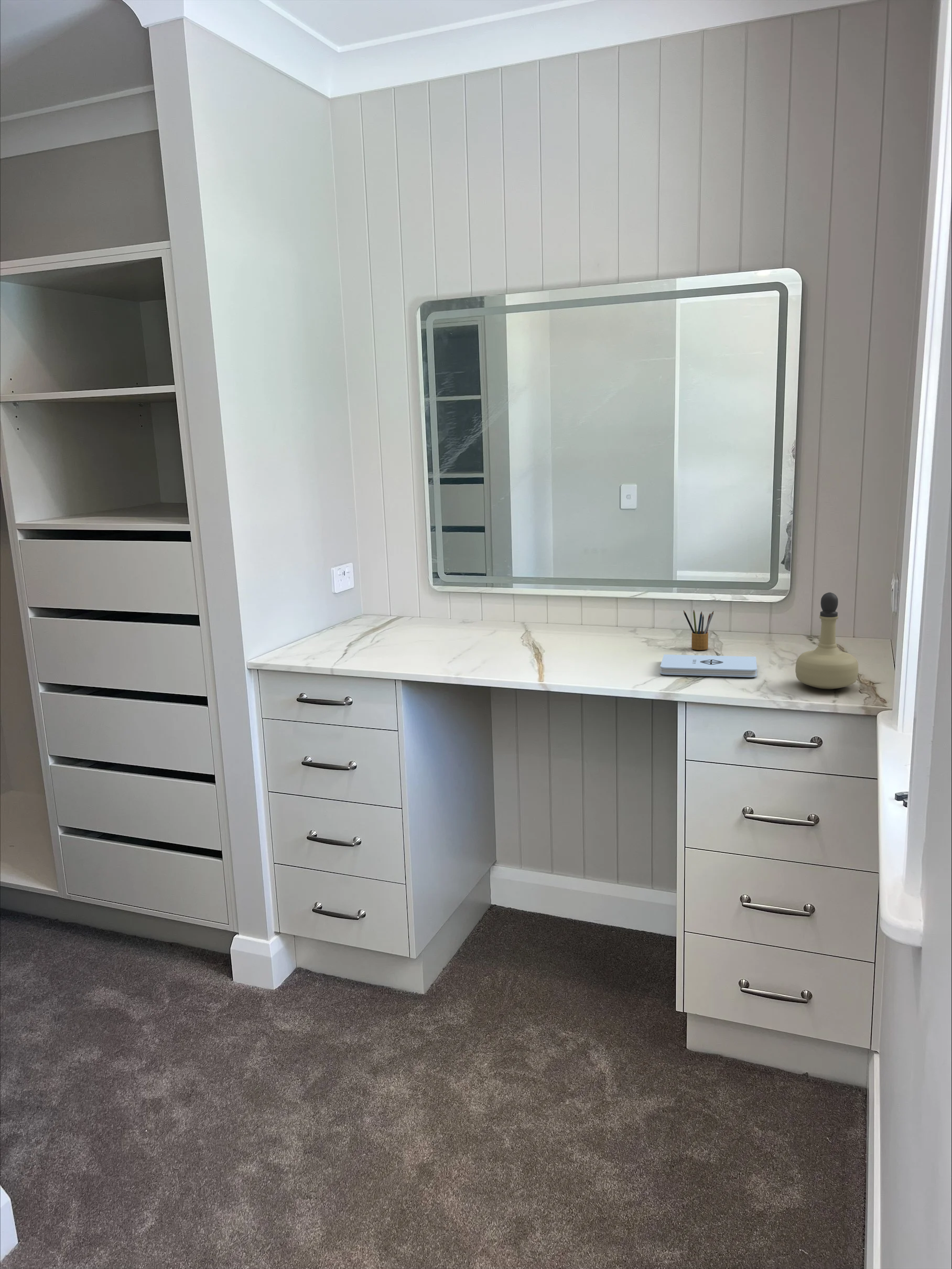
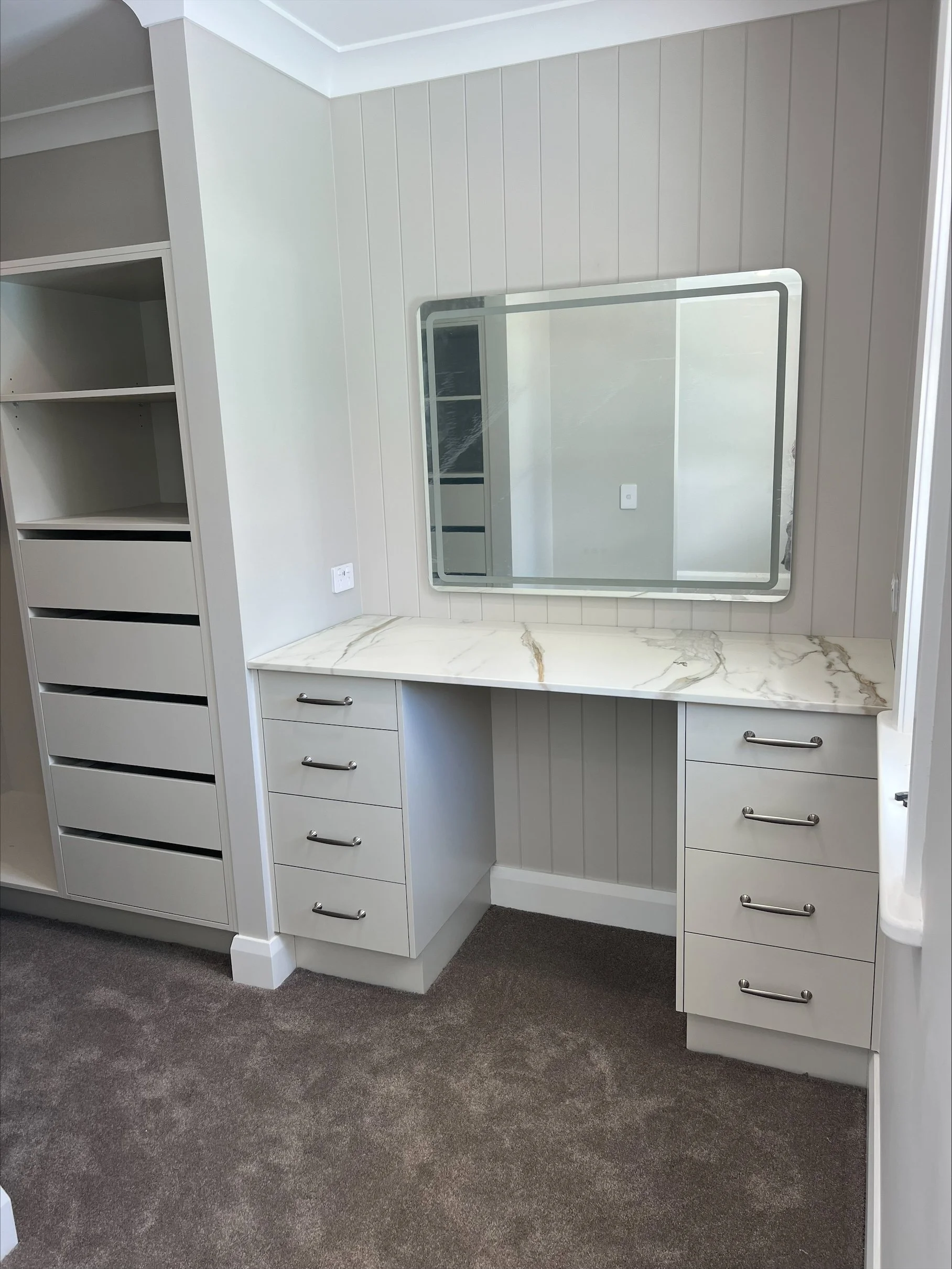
- perfume bottle [795,592,859,690]
- notepad [660,654,758,677]
- pencil box [683,609,714,651]
